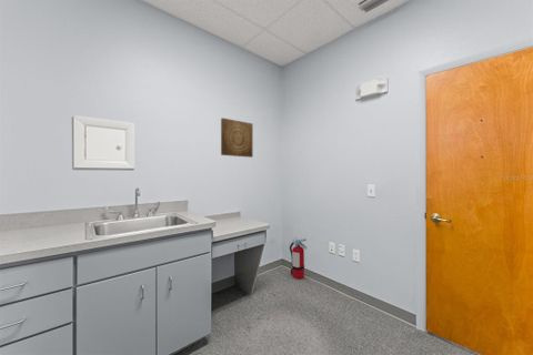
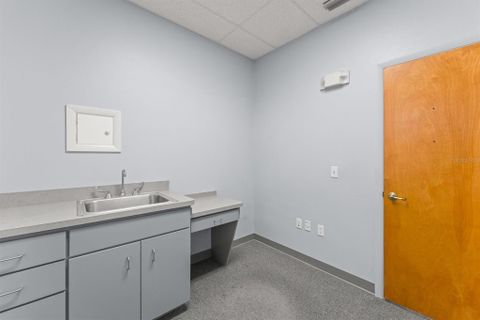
- fire extinguisher [289,236,309,280]
- wall art [220,116,254,159]
